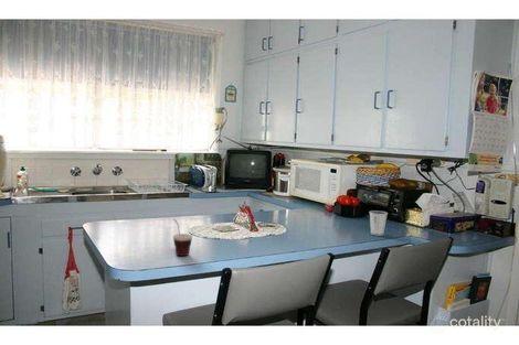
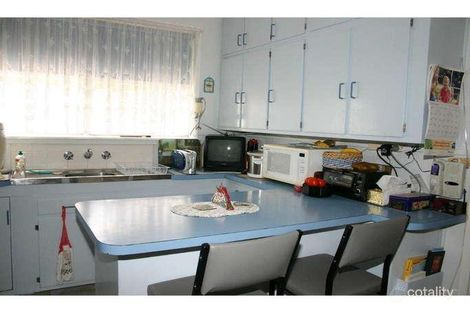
- cup [172,217,193,257]
- dixie cup [369,209,389,237]
